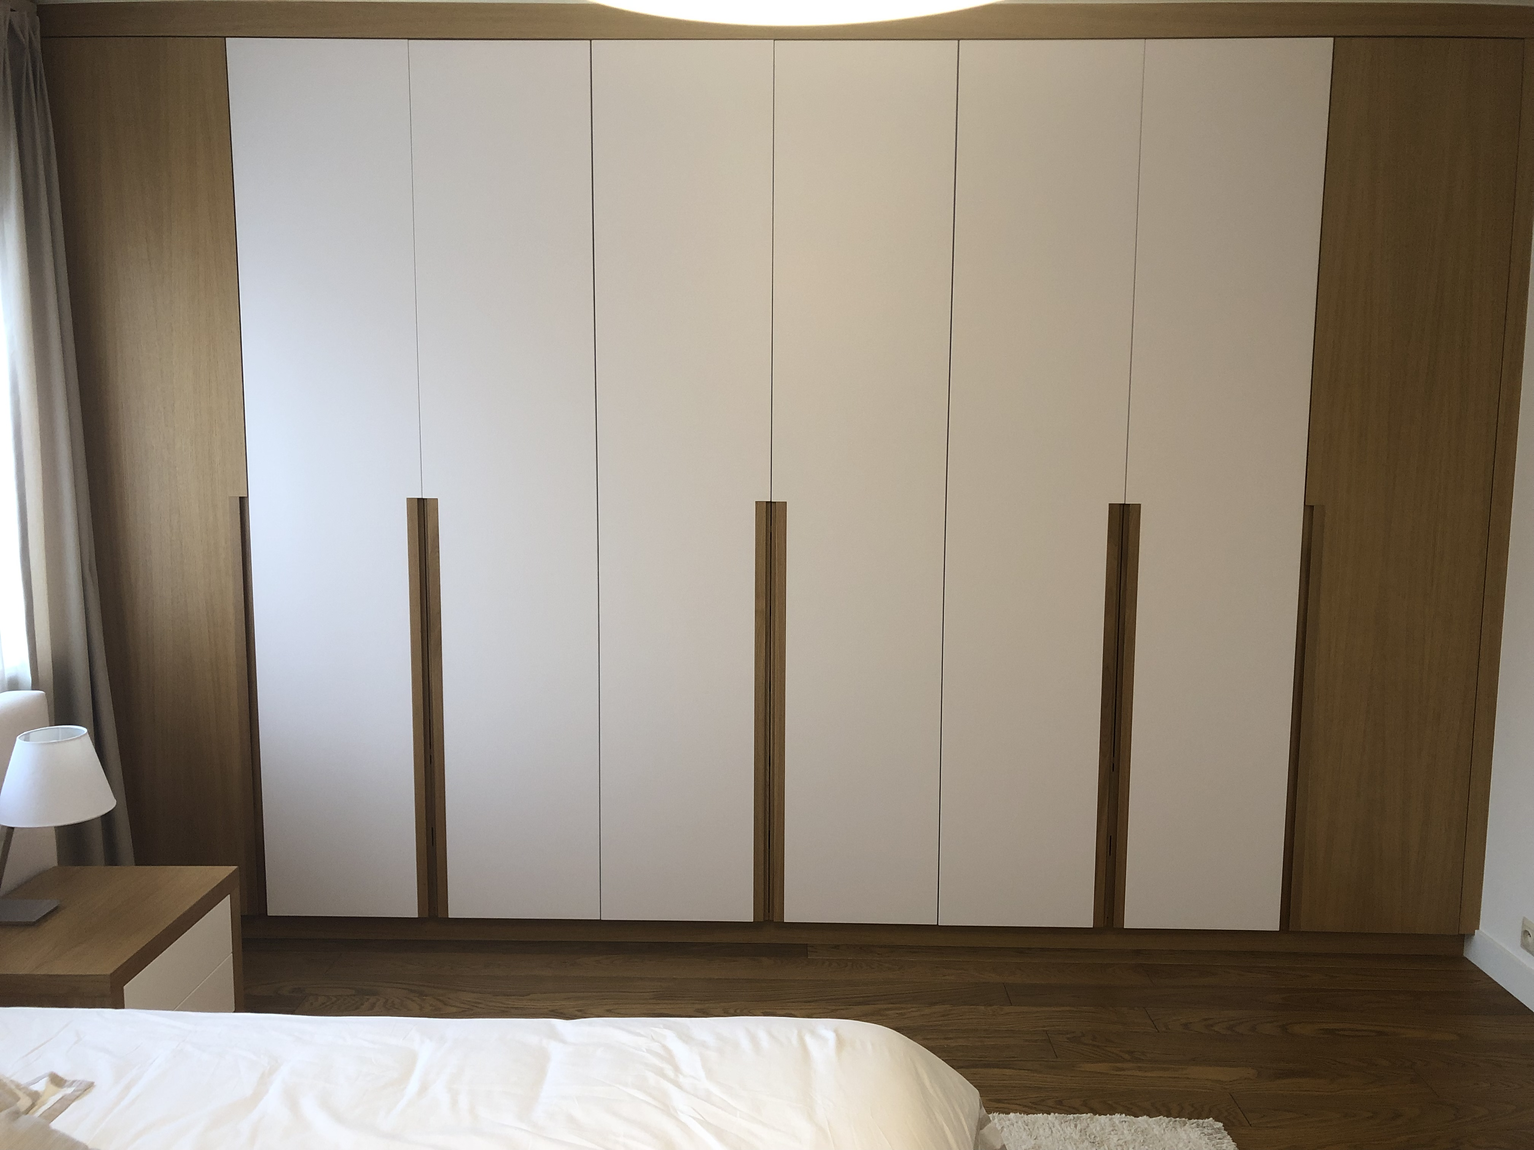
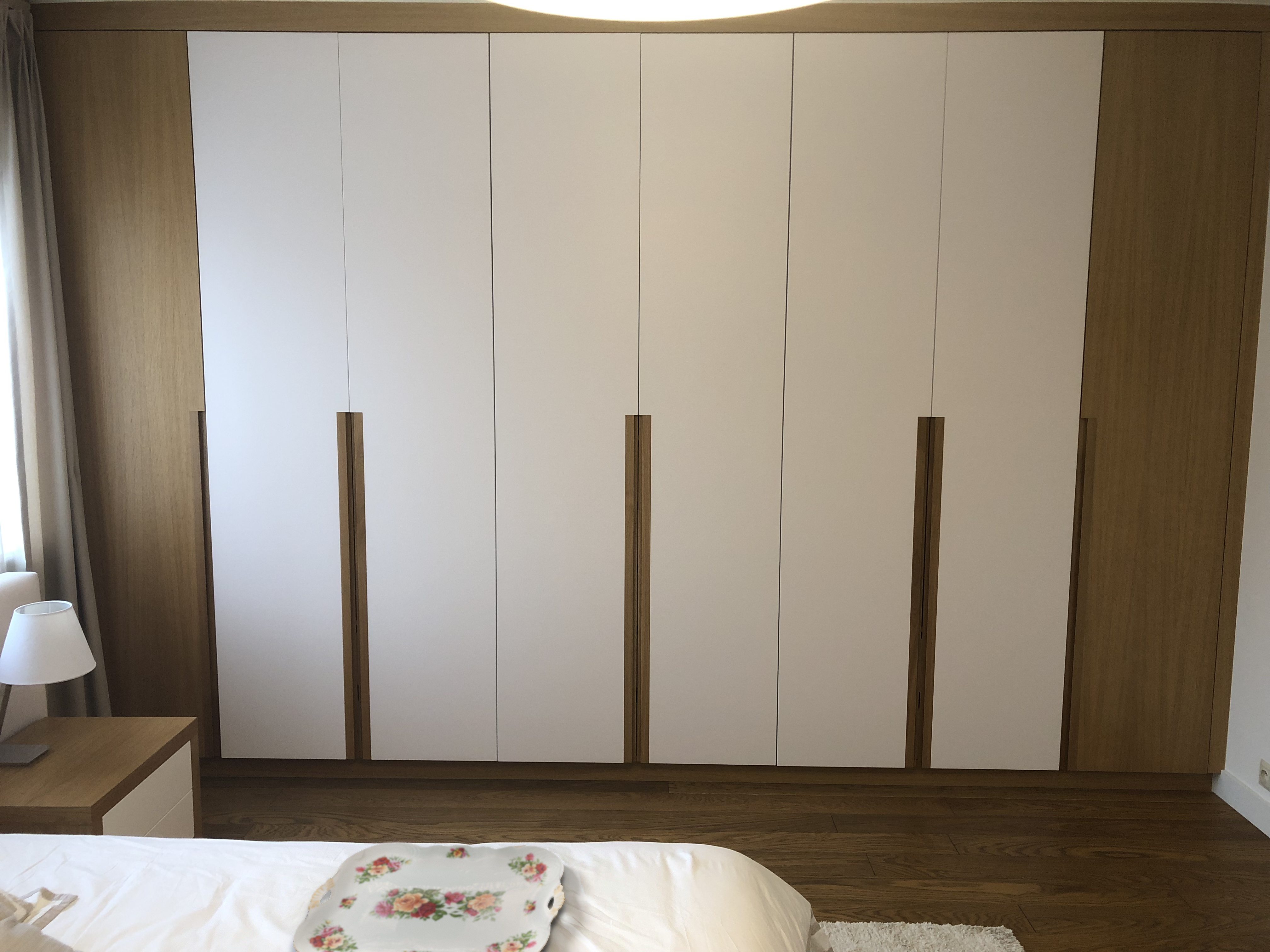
+ serving tray [293,842,565,952]
